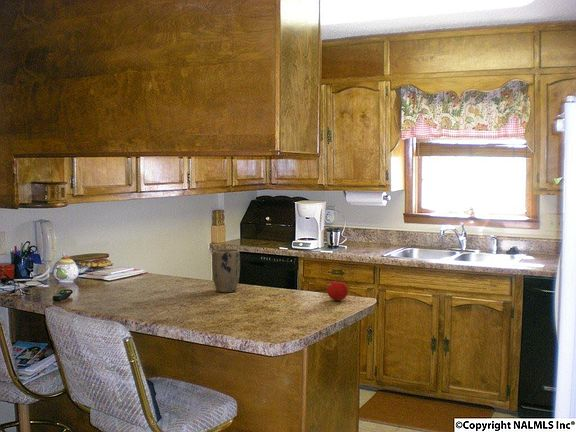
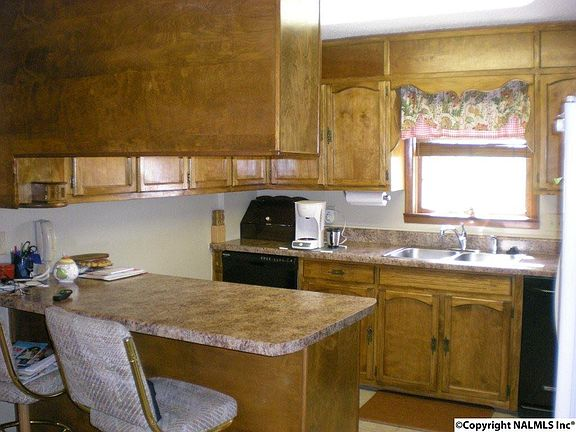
- plant pot [211,248,241,293]
- fruit [326,277,349,302]
